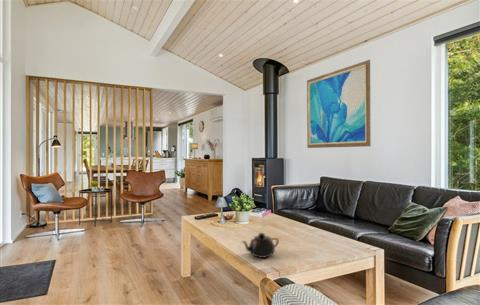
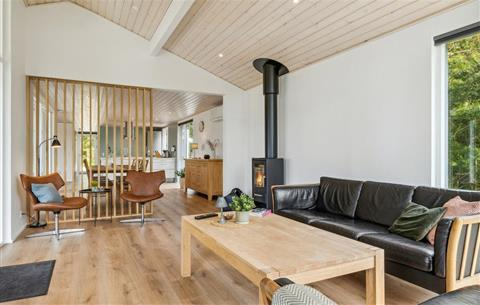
- wall art [306,59,372,149]
- teapot [240,232,280,259]
